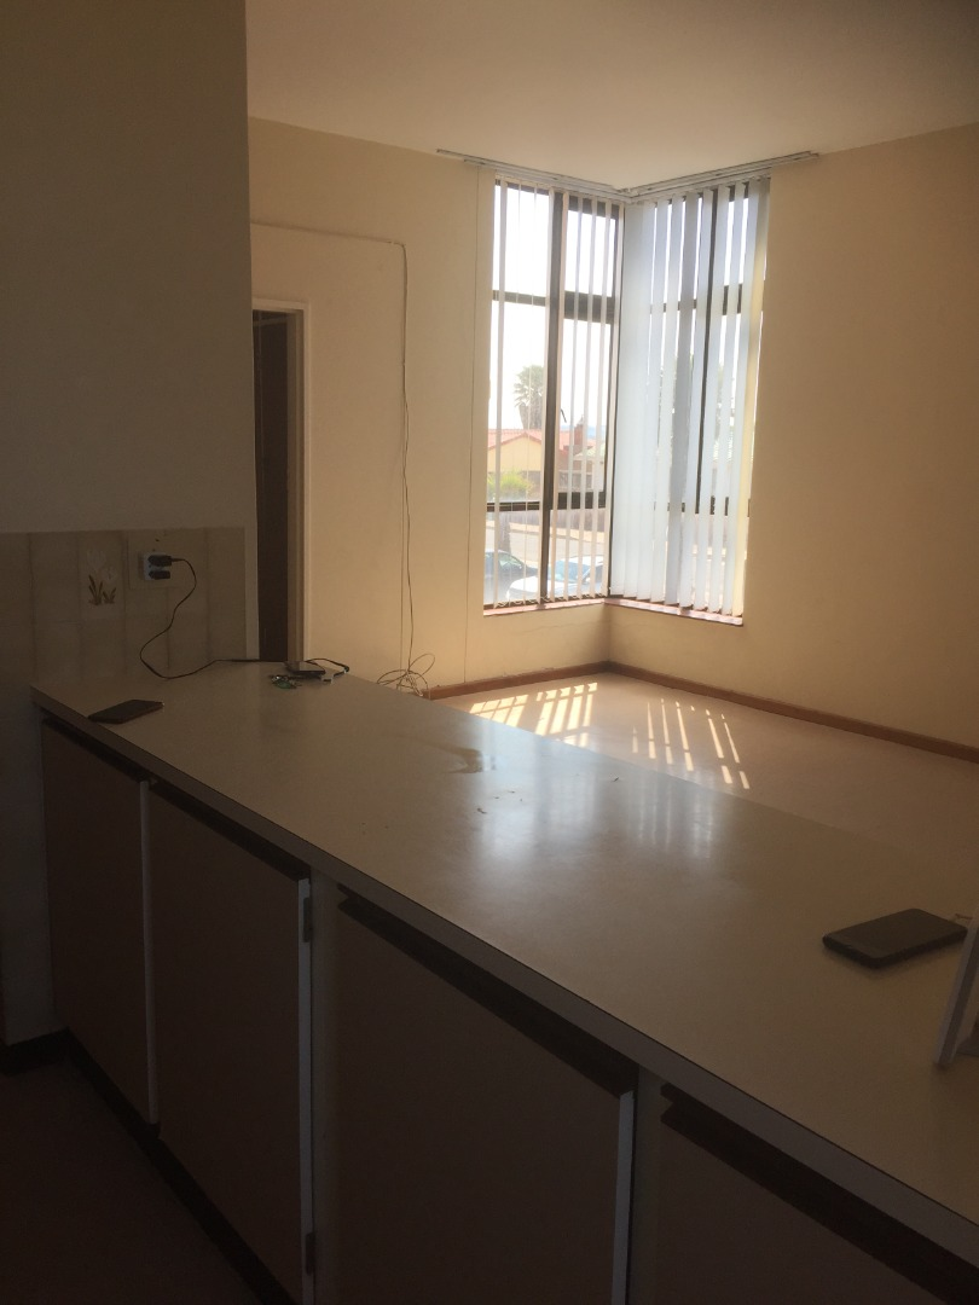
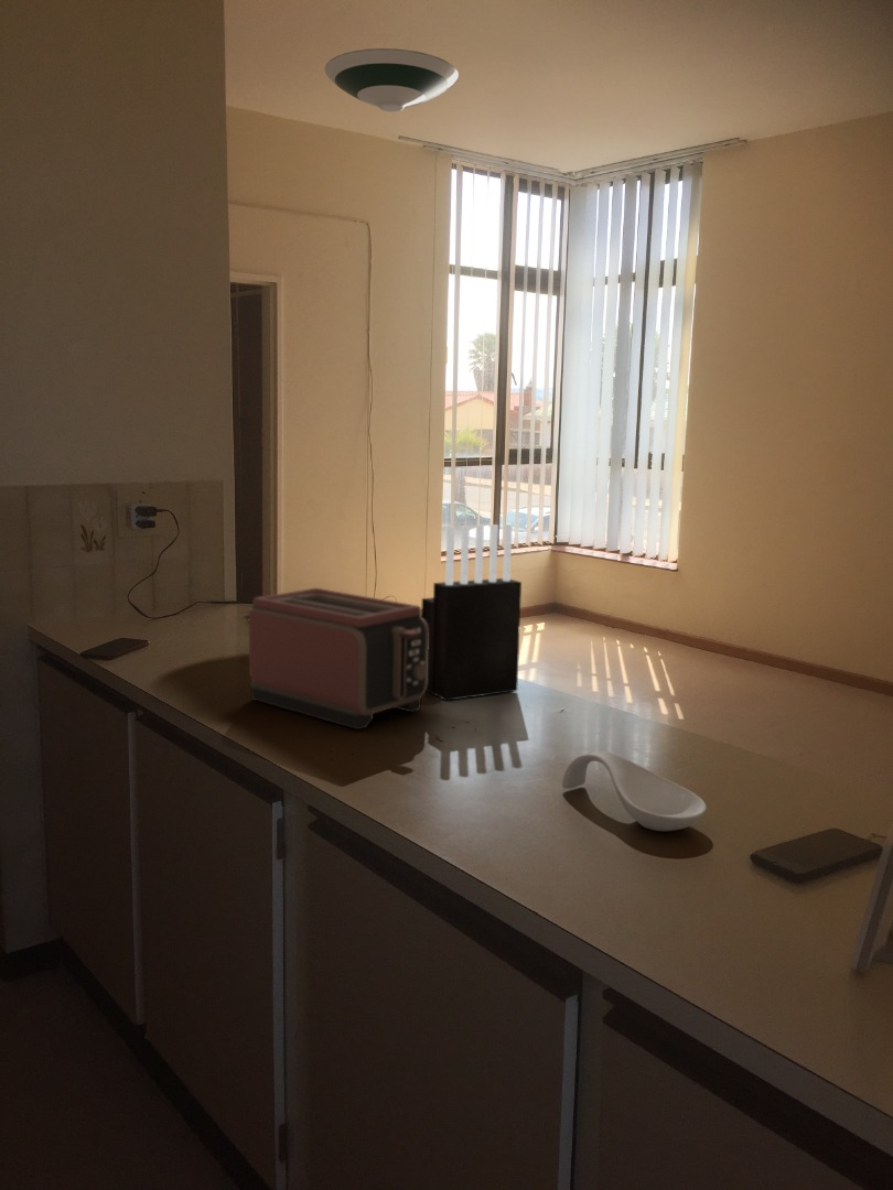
+ knife block [421,523,523,702]
+ toaster [248,587,429,731]
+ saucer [324,47,460,112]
+ spoon rest [561,750,708,832]
